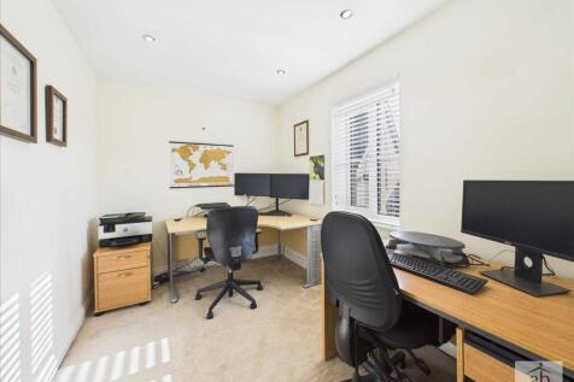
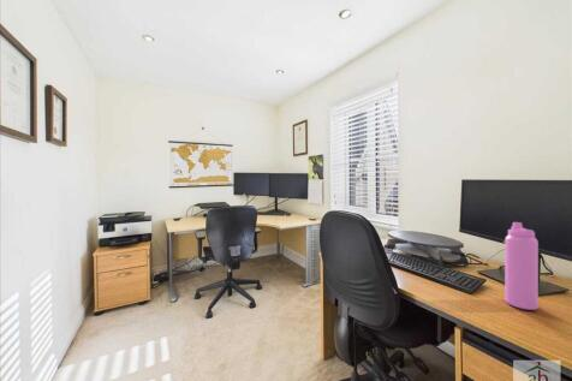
+ water bottle [504,221,540,311]
